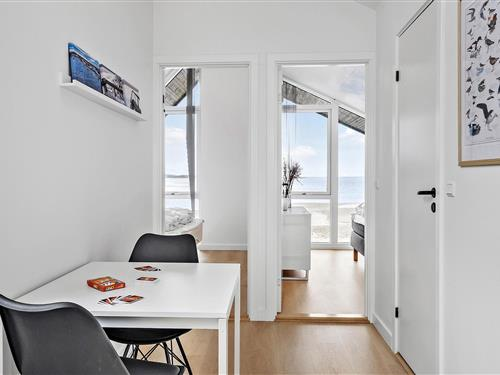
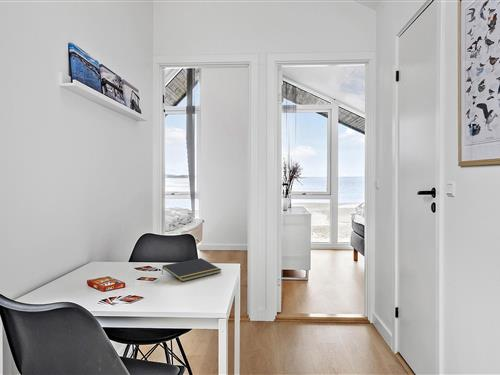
+ notepad [161,257,223,283]
